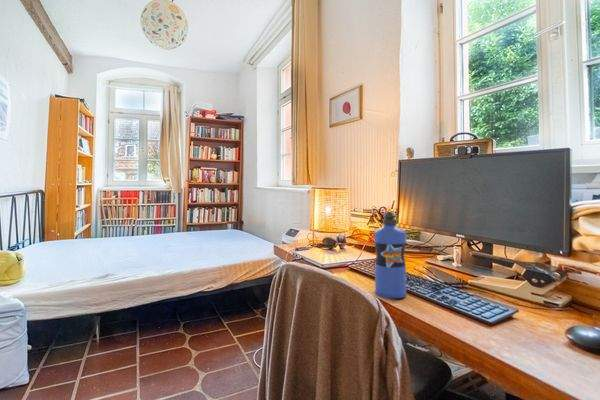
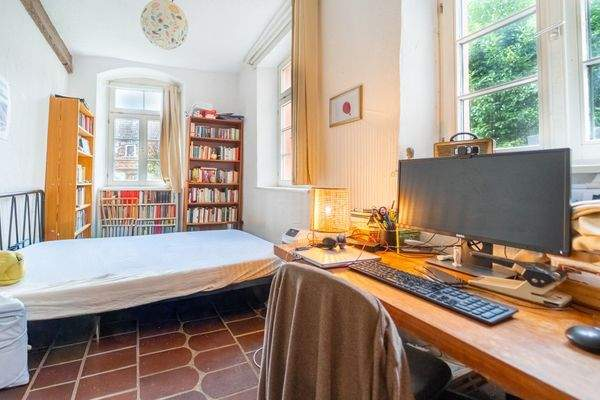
- water bottle [373,211,407,299]
